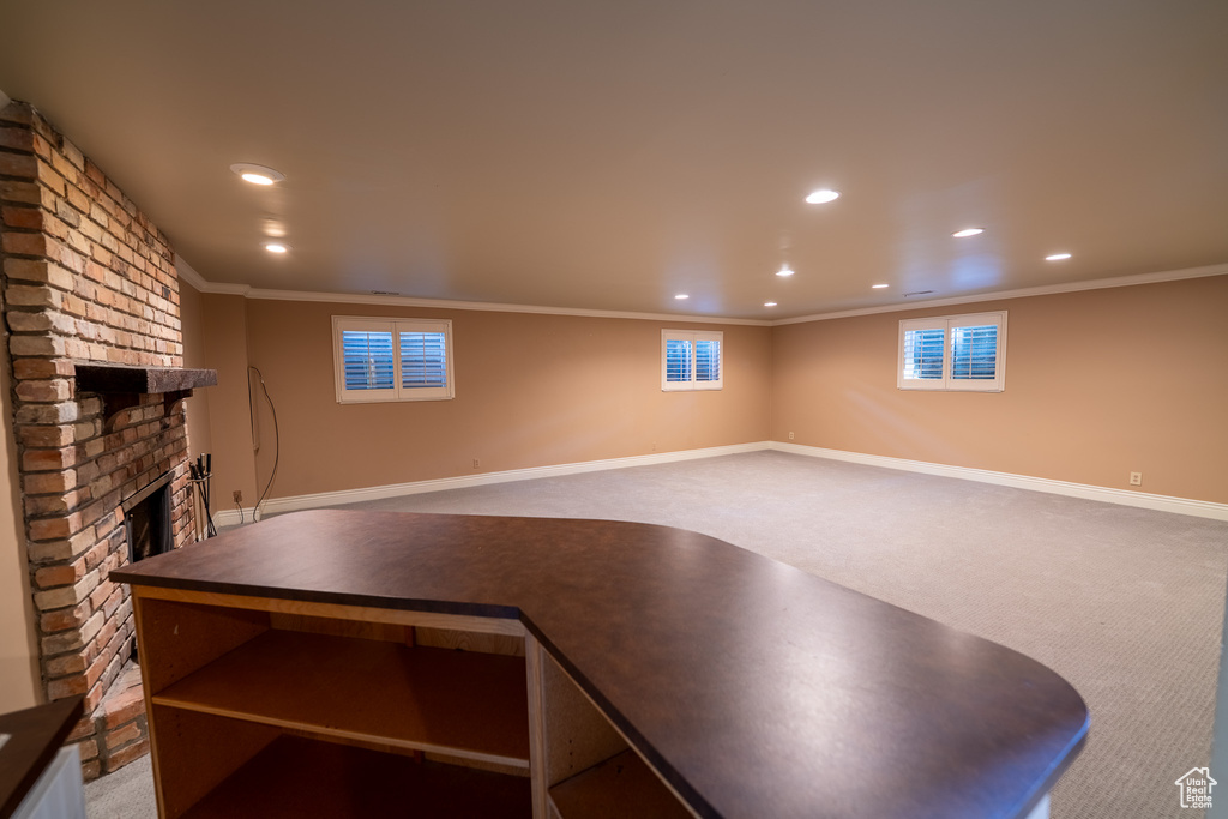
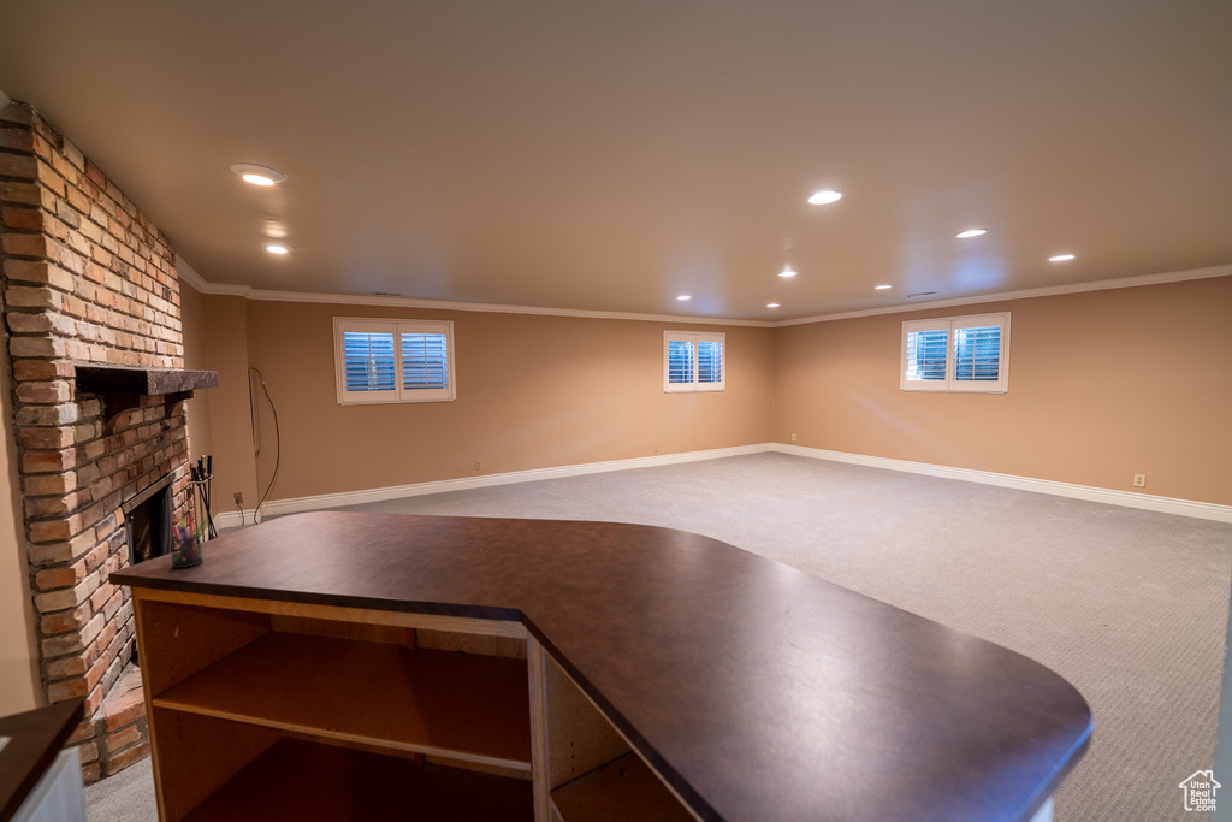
+ pen holder [168,516,209,569]
